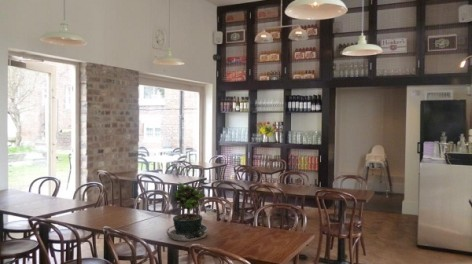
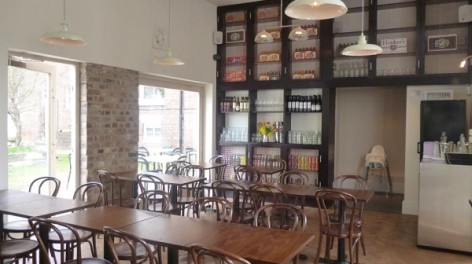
- potted plant [165,181,209,242]
